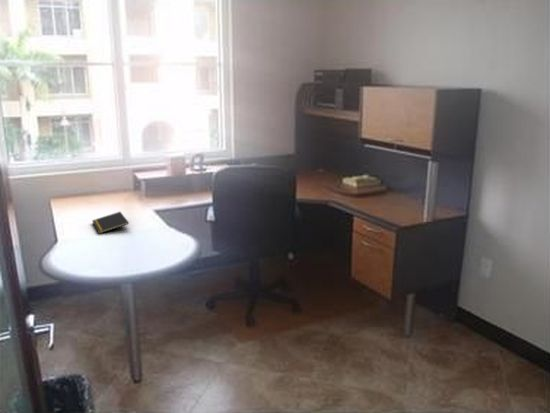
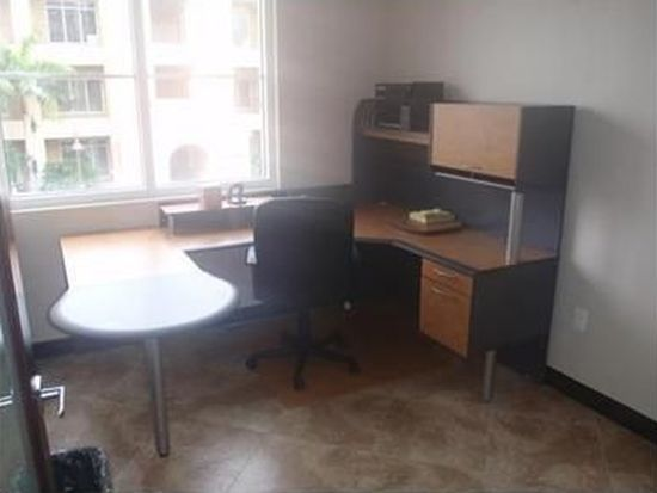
- notepad [91,211,130,235]
